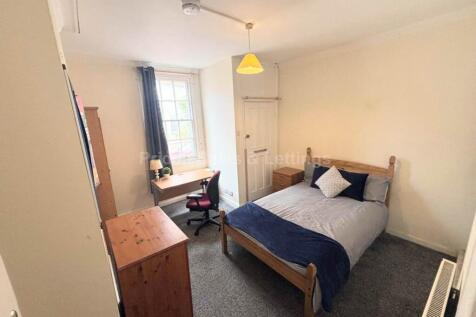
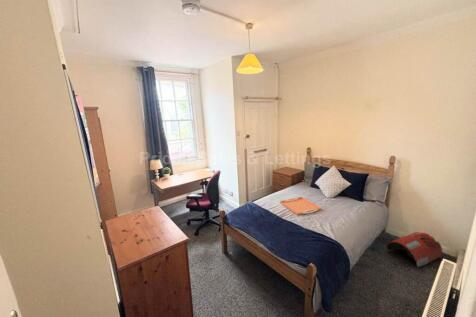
+ snack bag [386,231,443,268]
+ serving tray [279,196,322,216]
